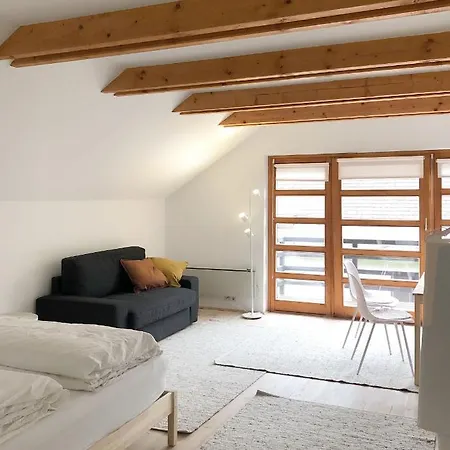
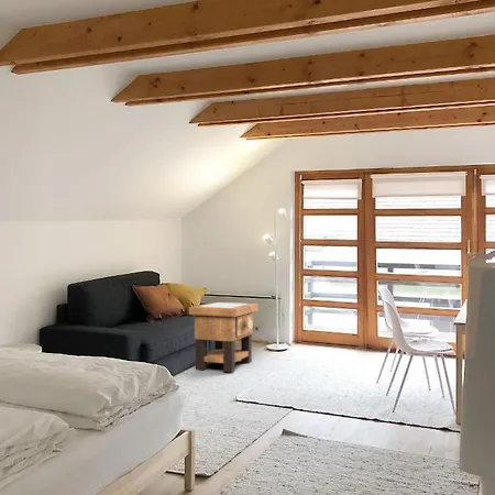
+ side table [188,301,260,373]
